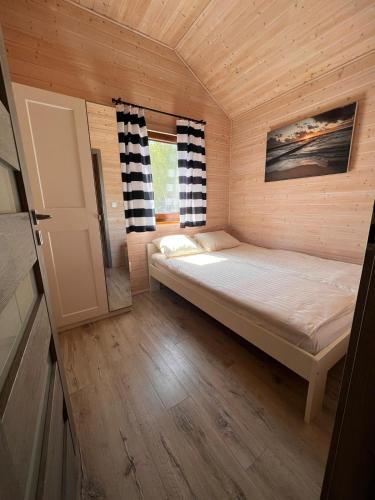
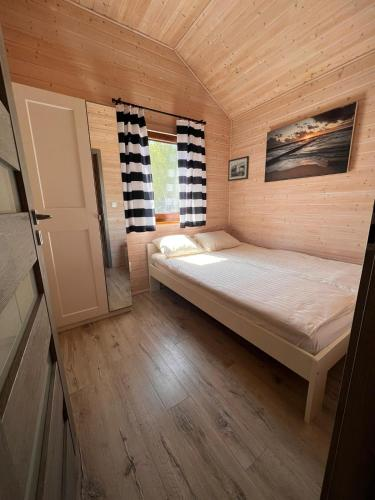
+ picture frame [227,155,250,182]
